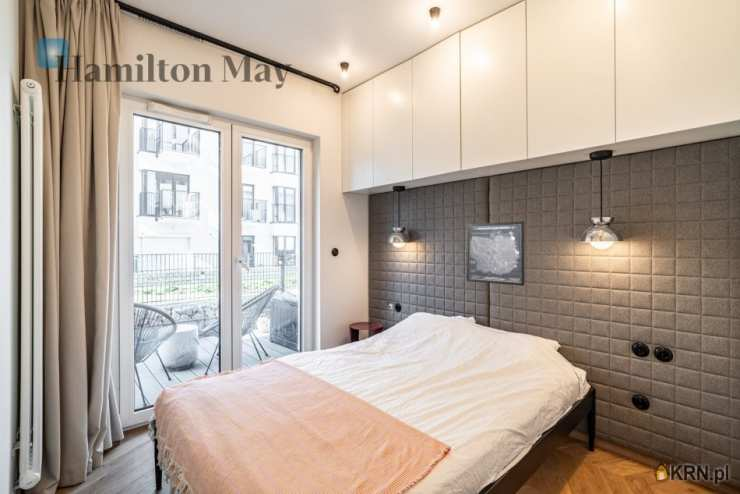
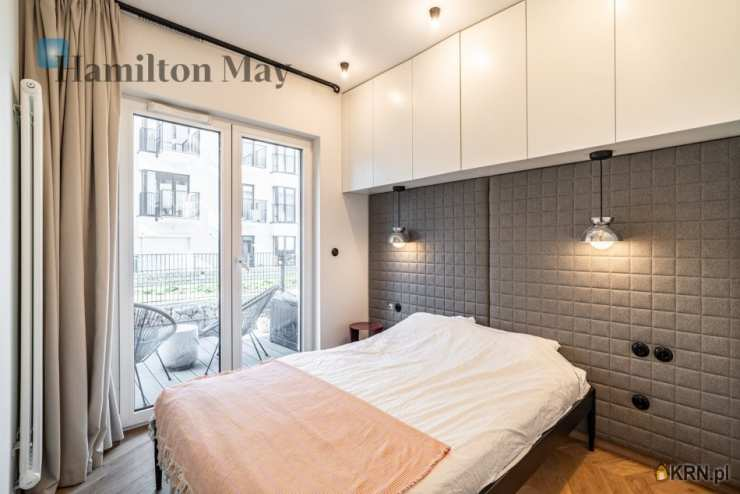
- wall art [465,220,526,287]
